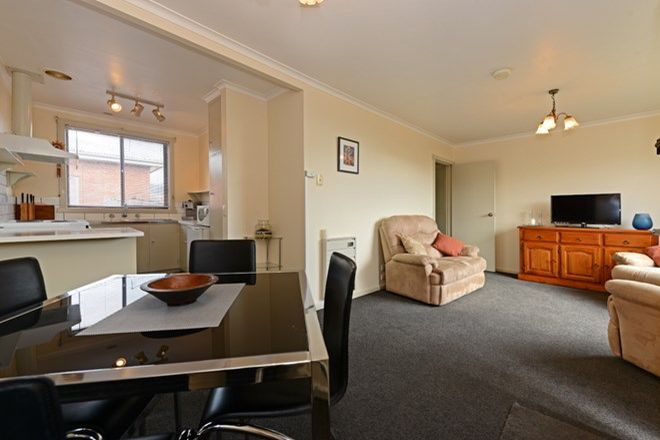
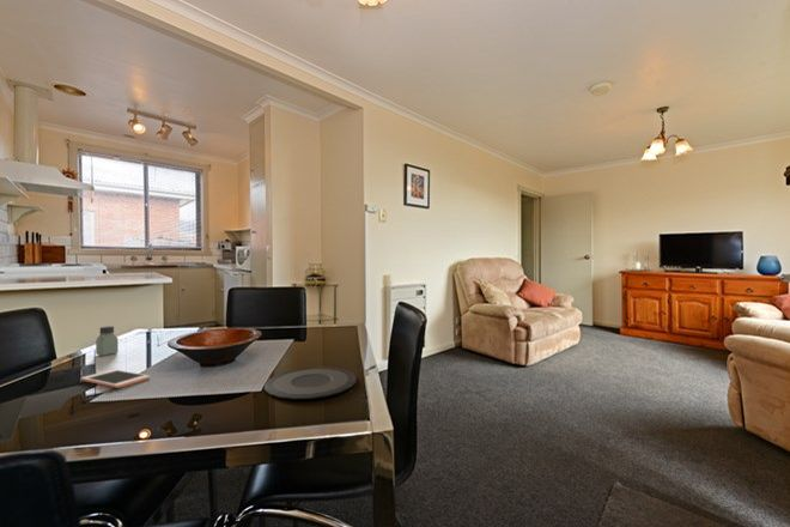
+ saltshaker [95,325,120,357]
+ cell phone [80,368,151,389]
+ plate [263,365,358,400]
